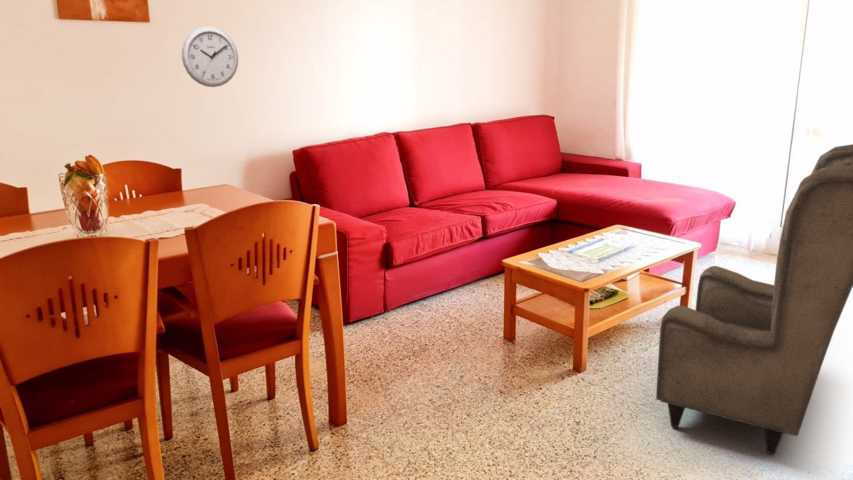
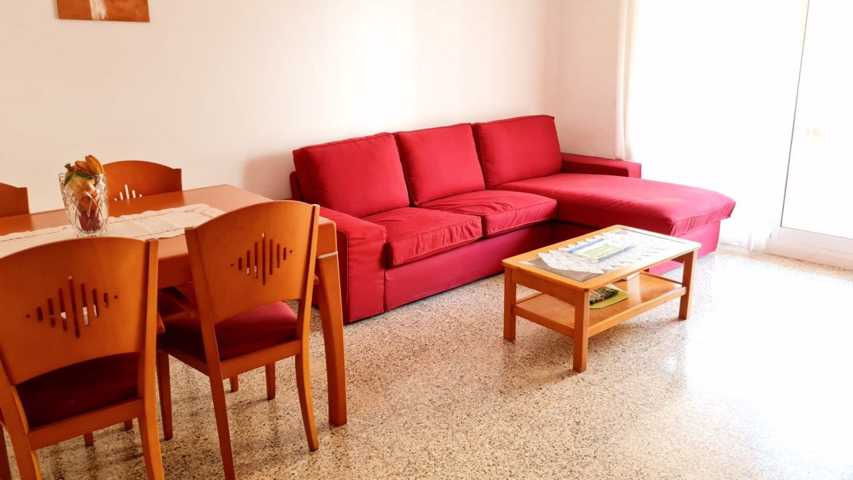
- wall clock [181,25,239,88]
- armchair [655,143,853,455]
